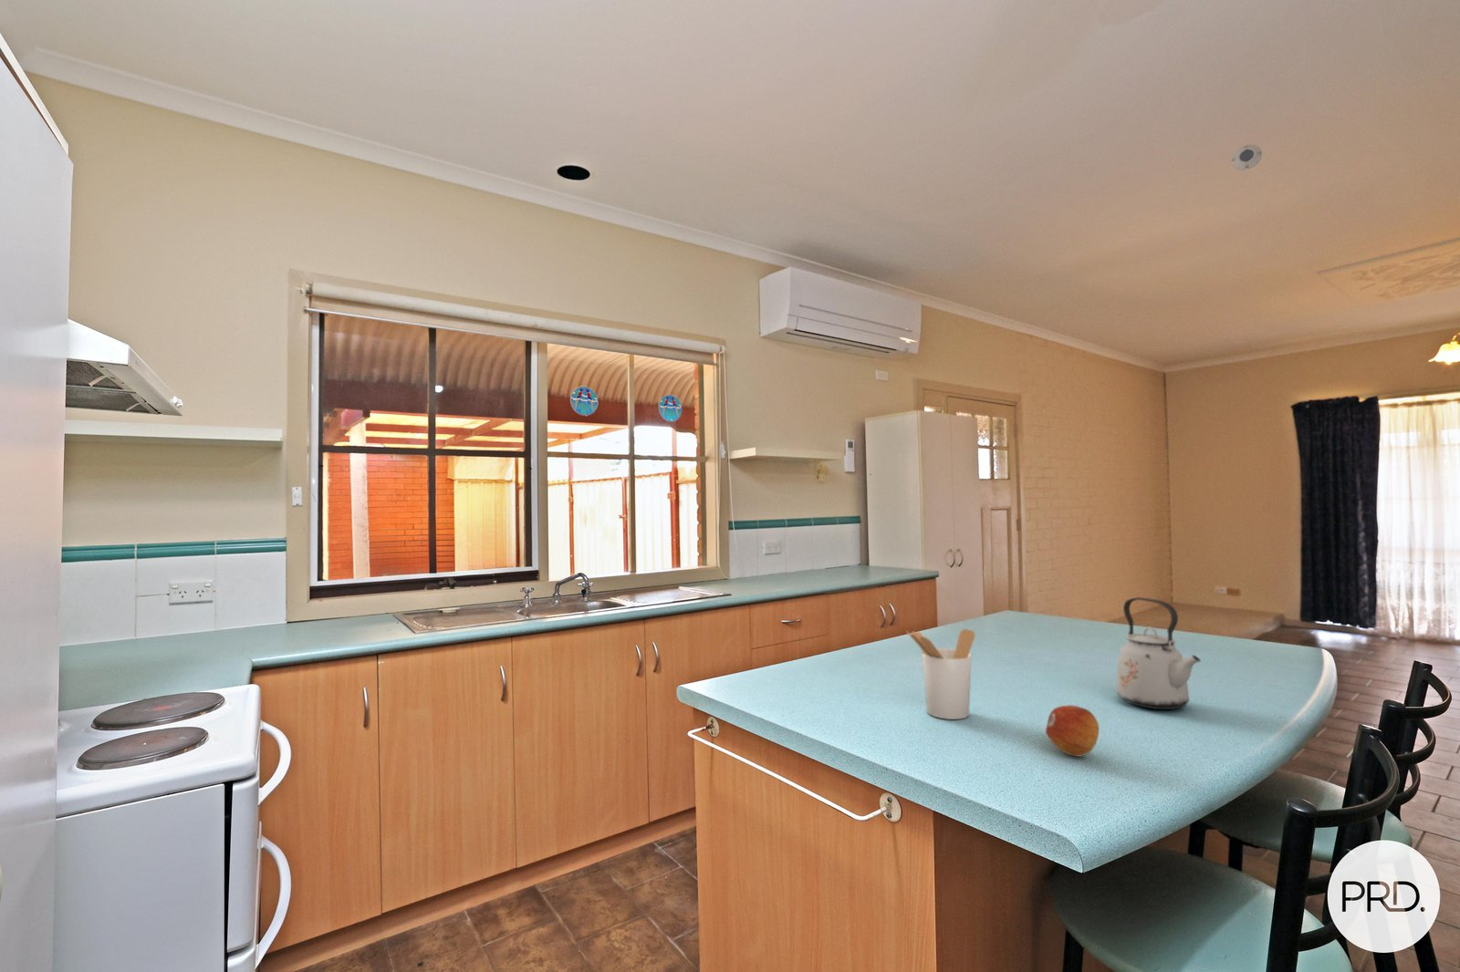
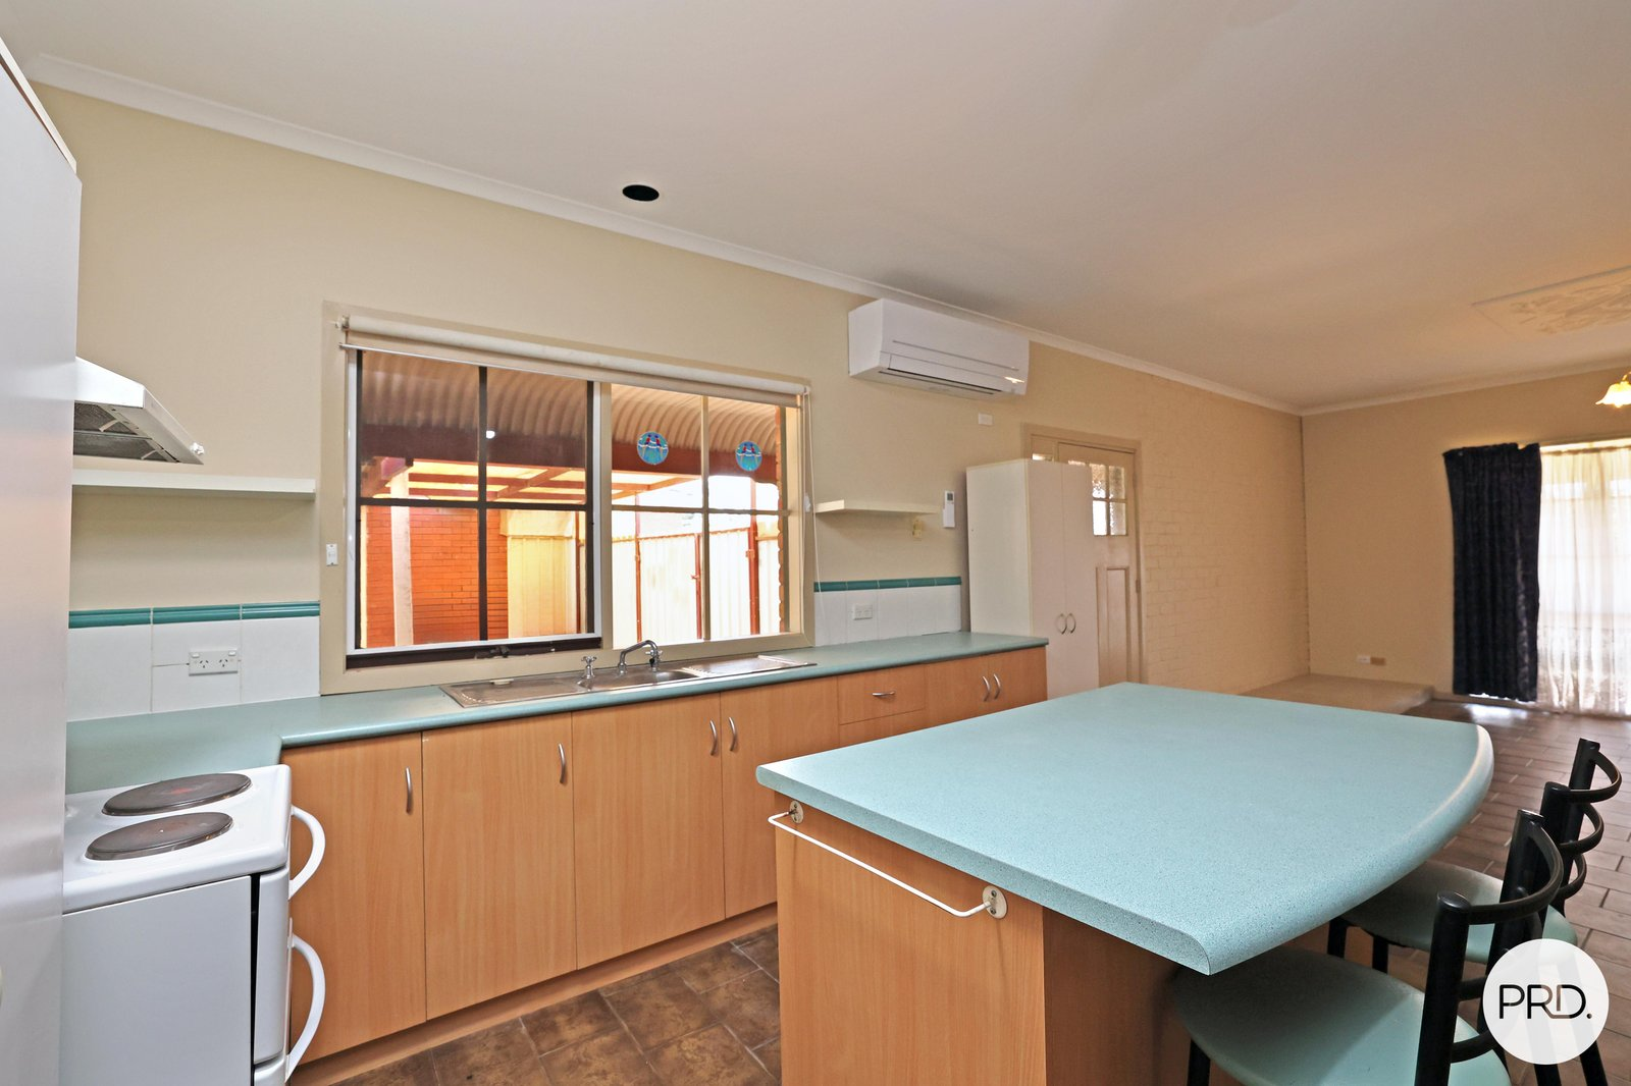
- fruit [1045,704,1100,757]
- kettle [1115,597,1202,711]
- smoke detector [1231,143,1262,171]
- utensil holder [905,628,976,720]
